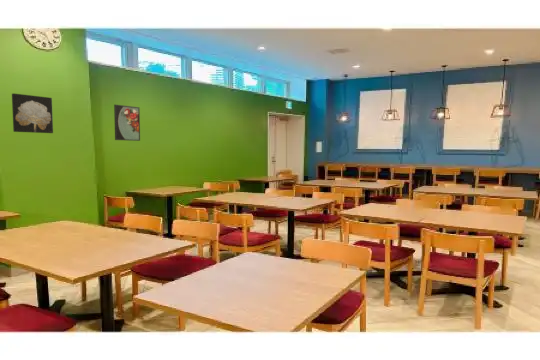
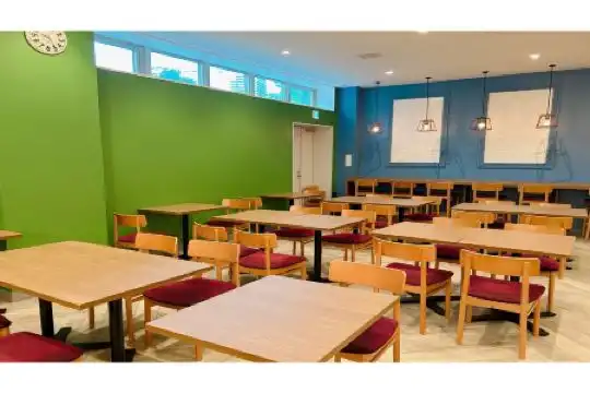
- wall art [11,92,54,134]
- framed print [113,104,141,142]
